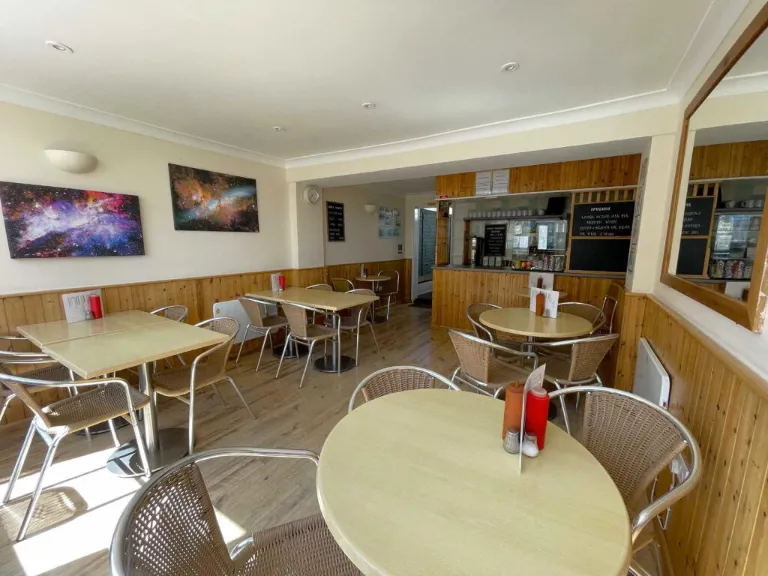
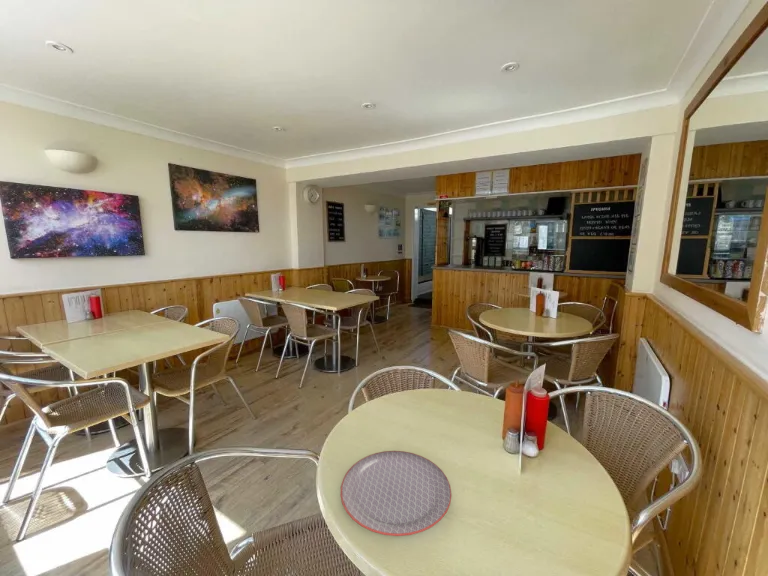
+ plate [339,450,452,537]
